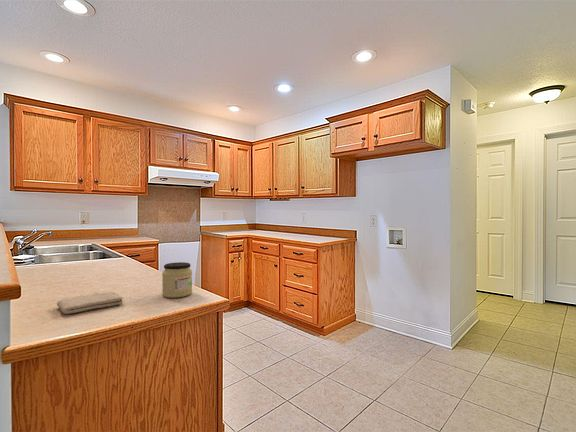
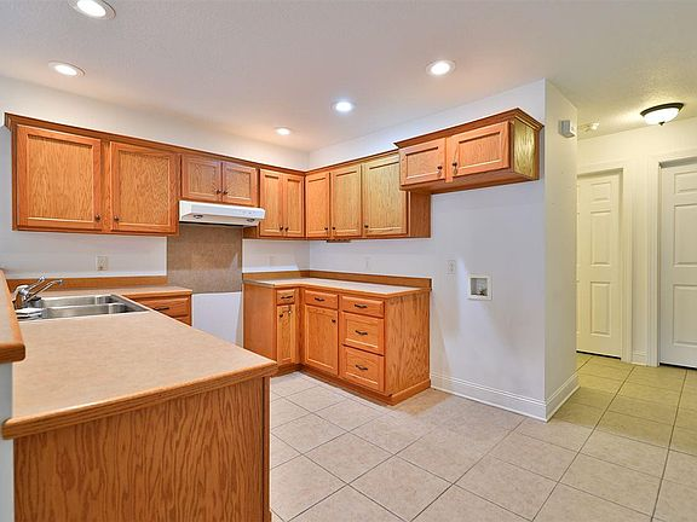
- washcloth [56,291,124,315]
- jar [161,261,193,299]
